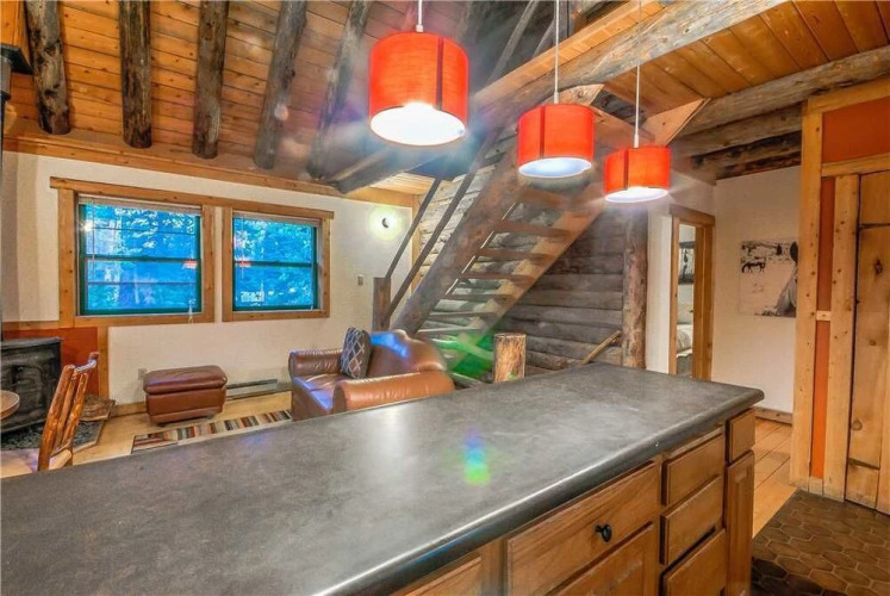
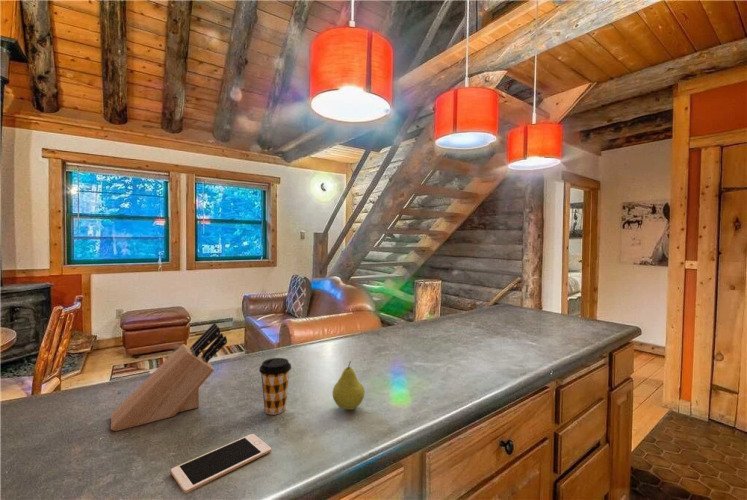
+ cell phone [170,433,272,494]
+ coffee cup [258,357,292,415]
+ fruit [331,360,366,411]
+ knife block [110,322,228,432]
